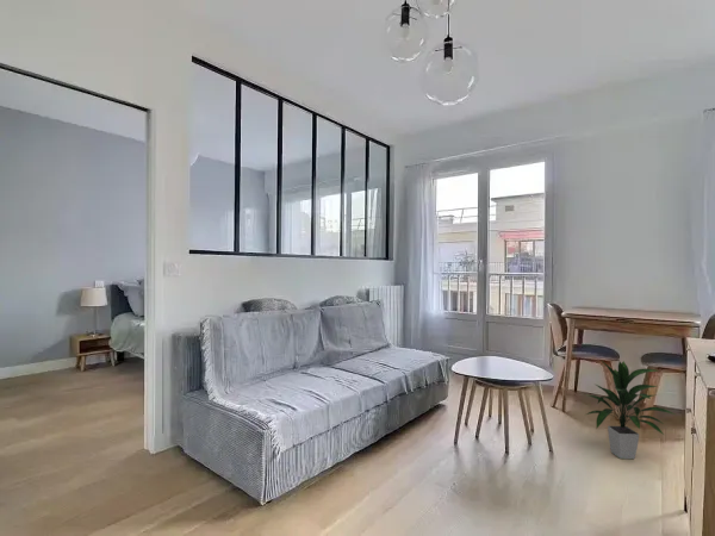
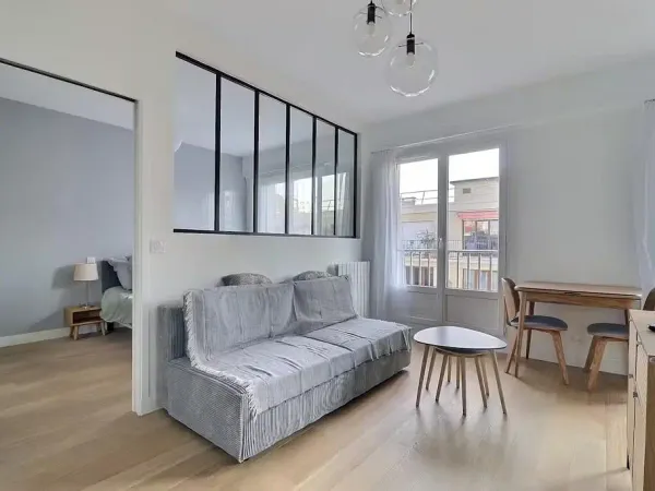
- indoor plant [584,360,676,460]
